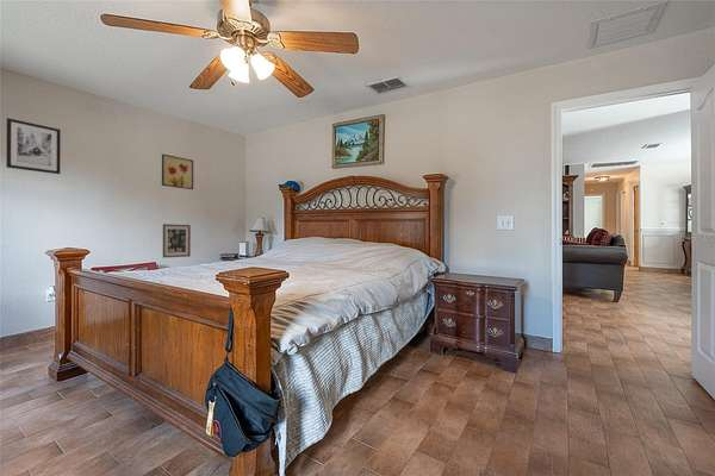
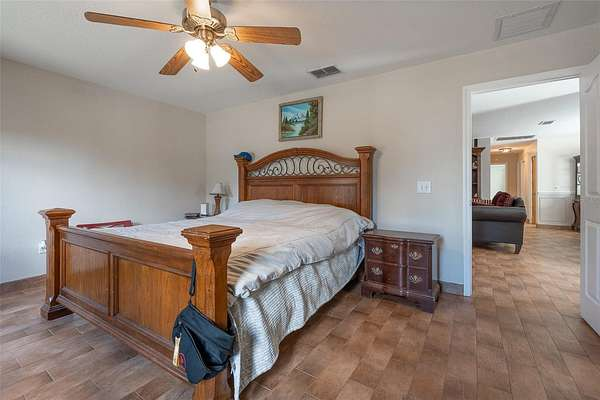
- wall art [5,117,62,175]
- wall art [161,152,194,190]
- wall art [162,223,192,258]
